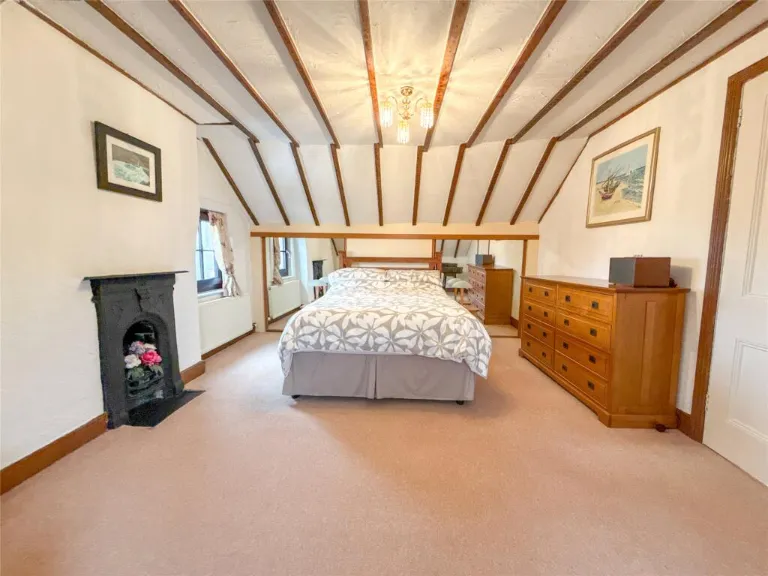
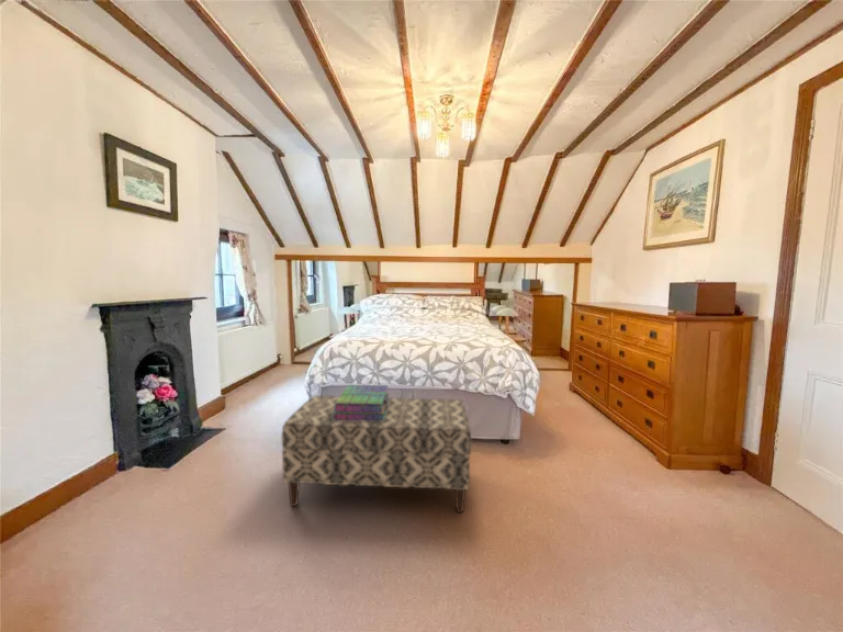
+ bench [281,395,472,514]
+ stack of books [333,384,390,420]
